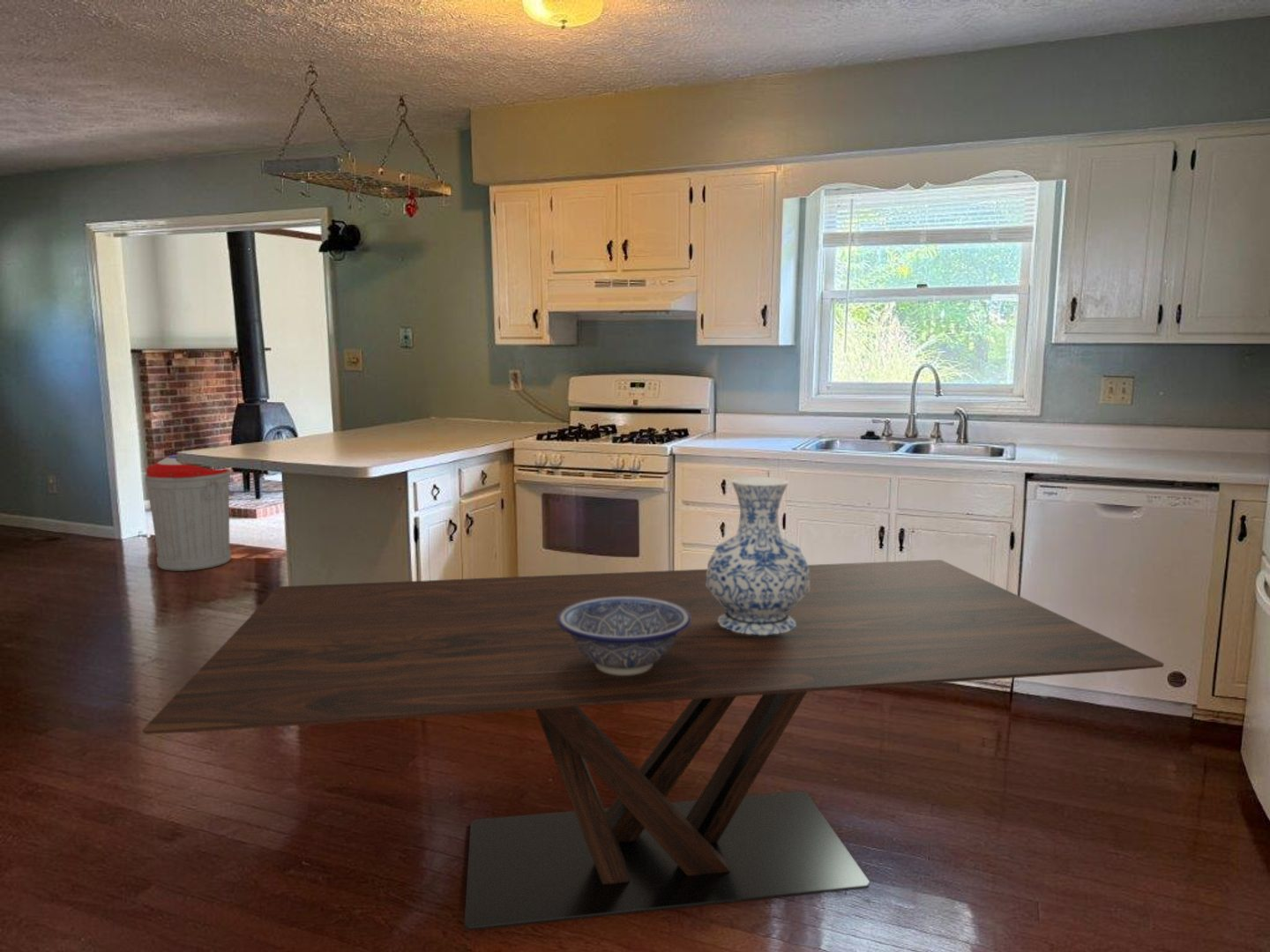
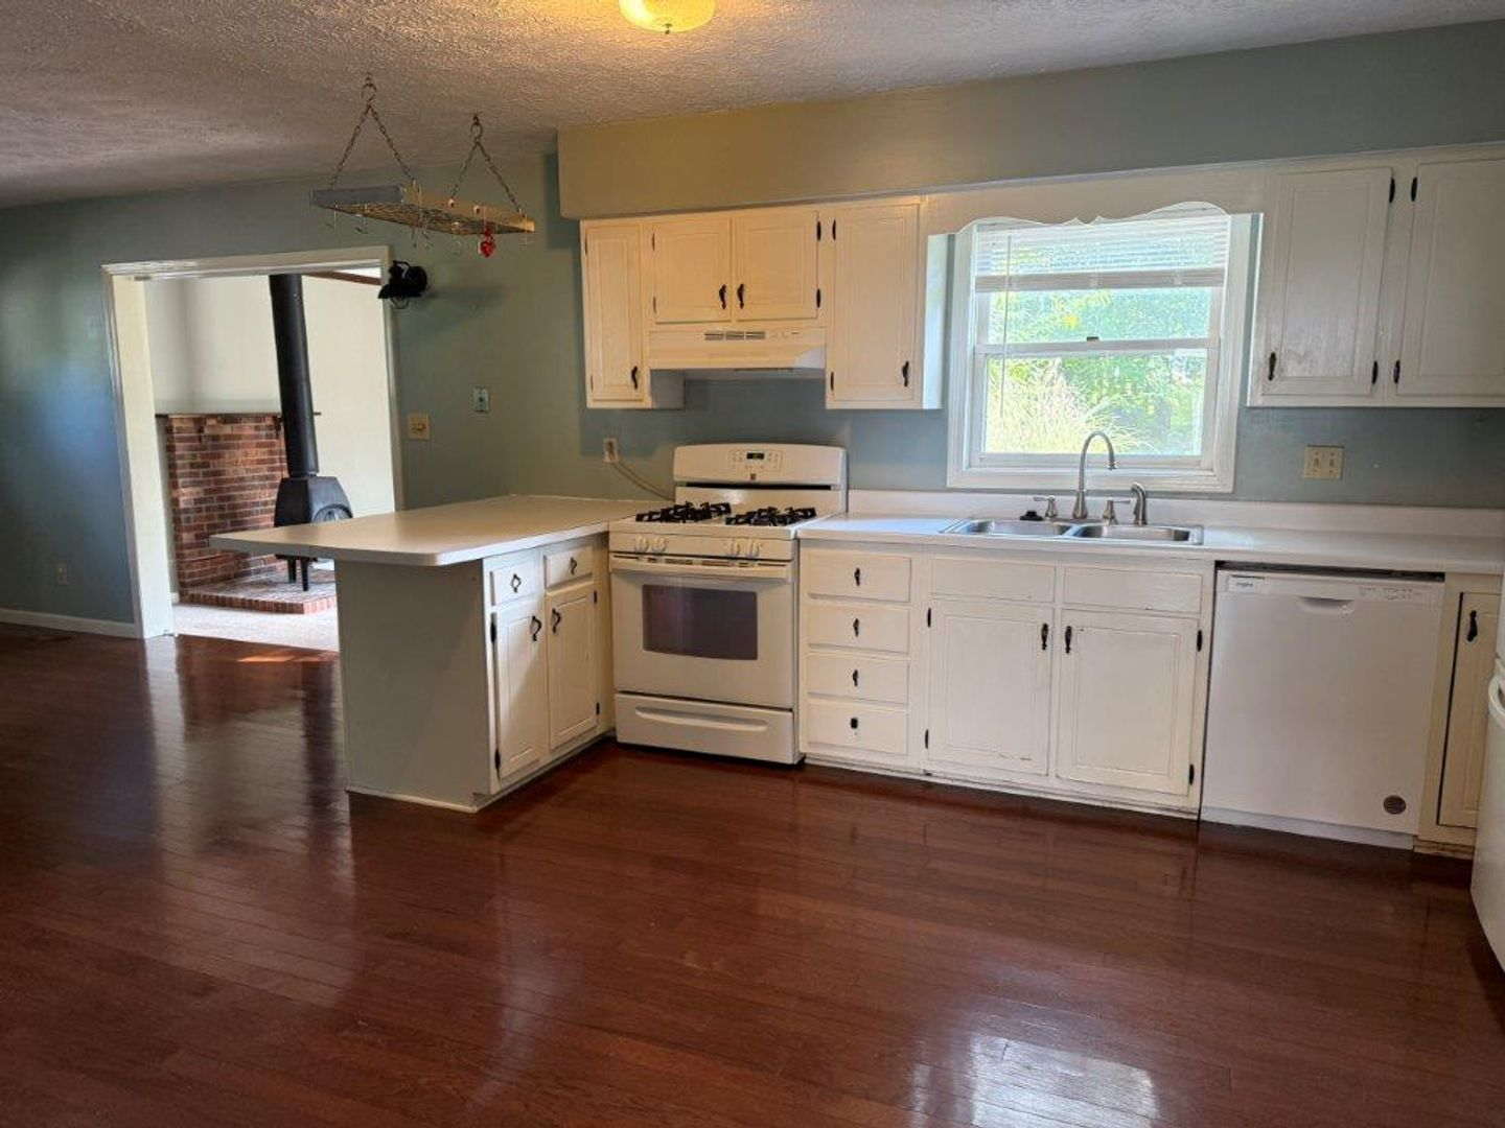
- trash can [145,454,232,572]
- vase [706,476,810,635]
- dining table [142,559,1165,931]
- decorative bowl [557,597,691,675]
